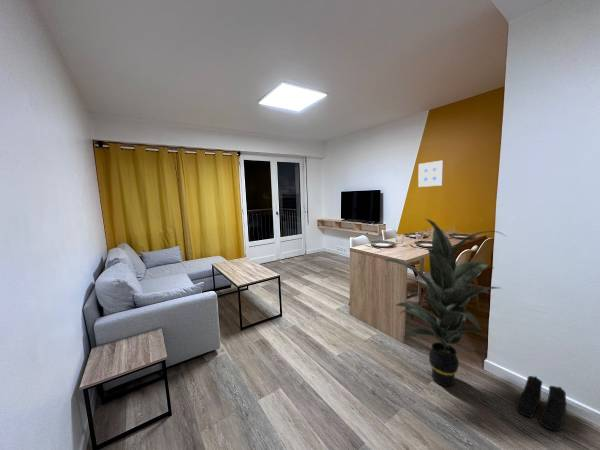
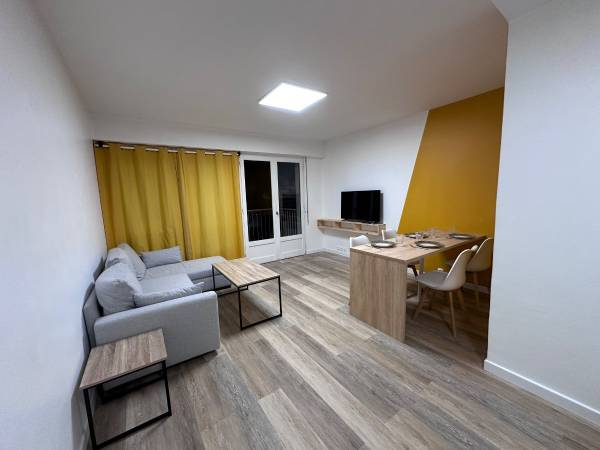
- wall art [417,160,444,188]
- boots [515,375,567,432]
- indoor plant [382,218,506,387]
